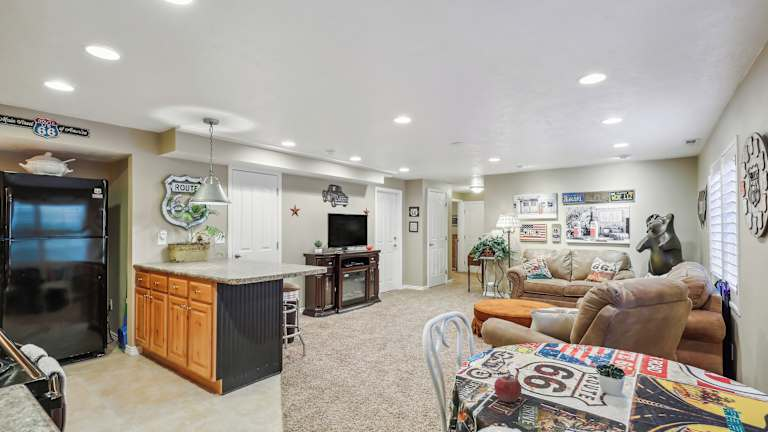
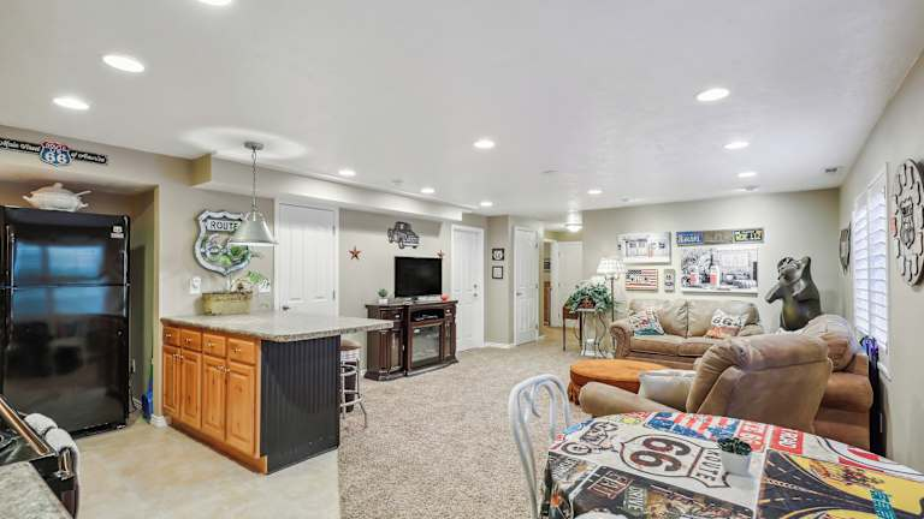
- fruit [493,374,522,403]
